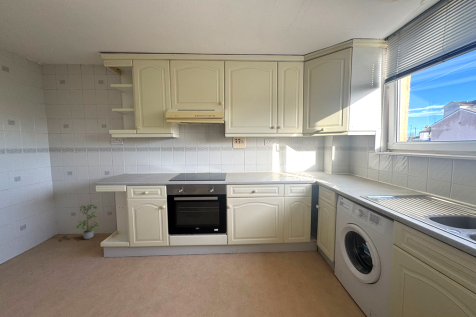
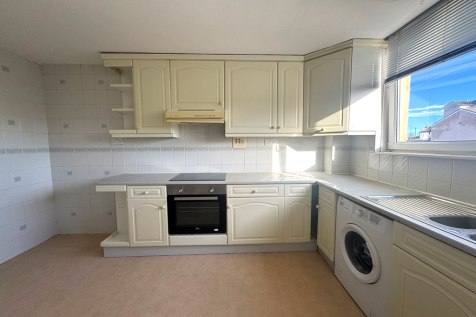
- potted plant [75,203,101,240]
